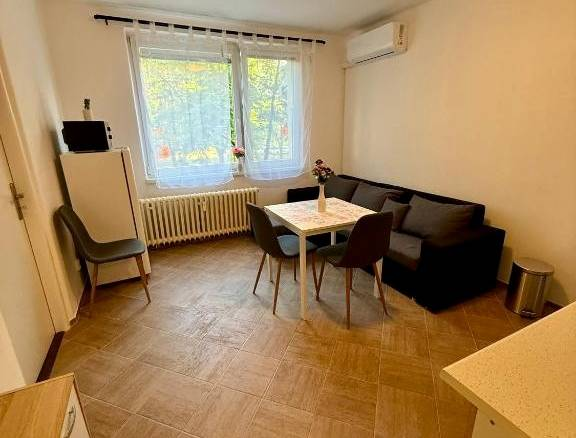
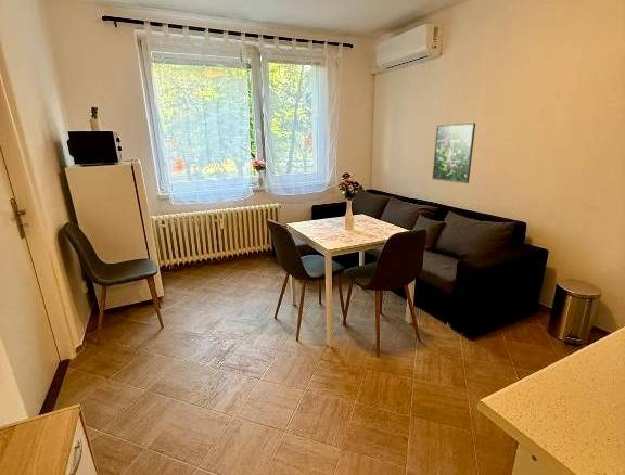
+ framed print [432,121,476,184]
